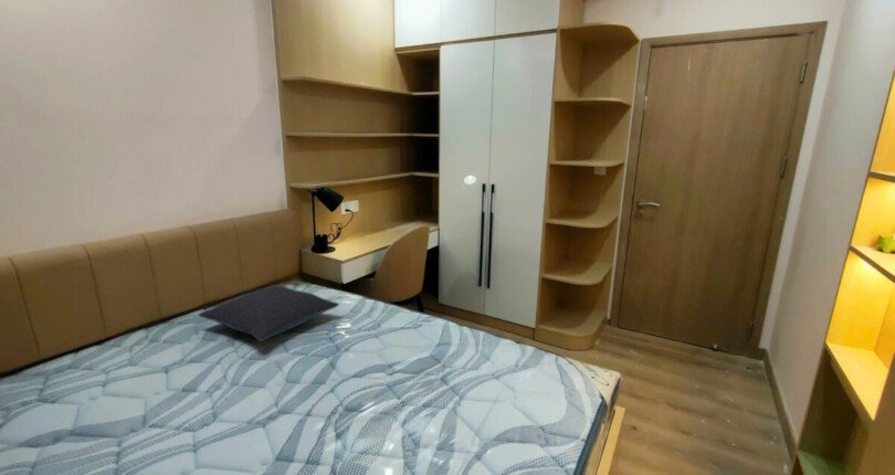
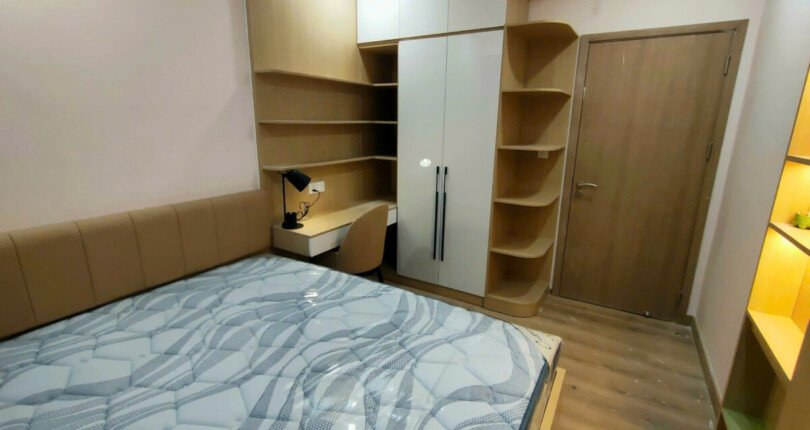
- pillow [198,284,340,342]
